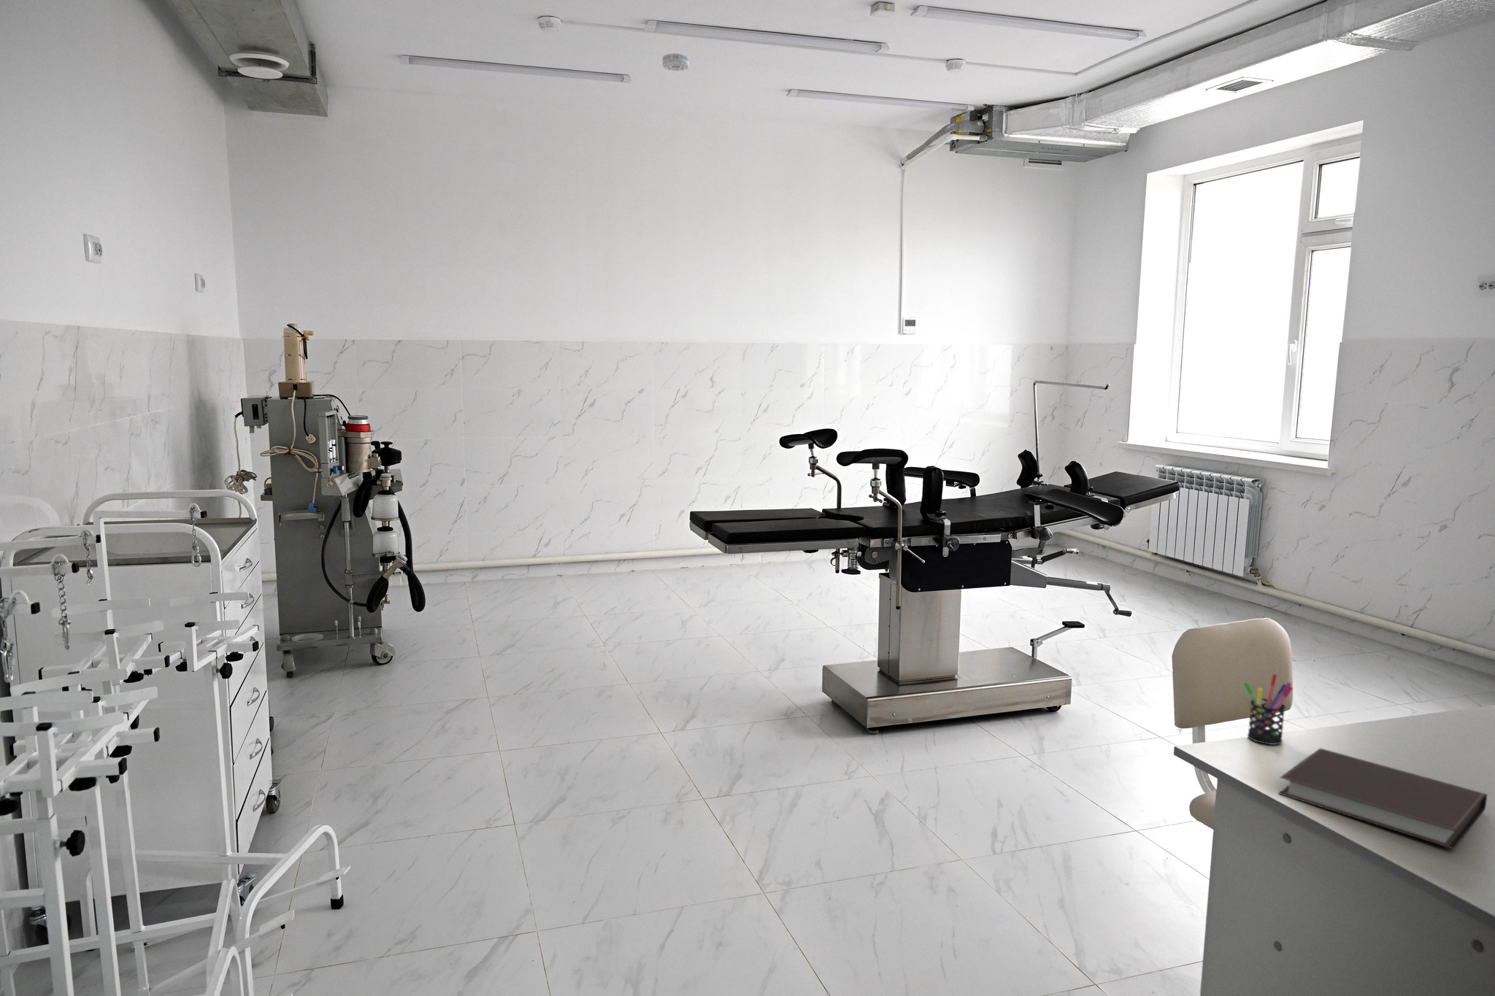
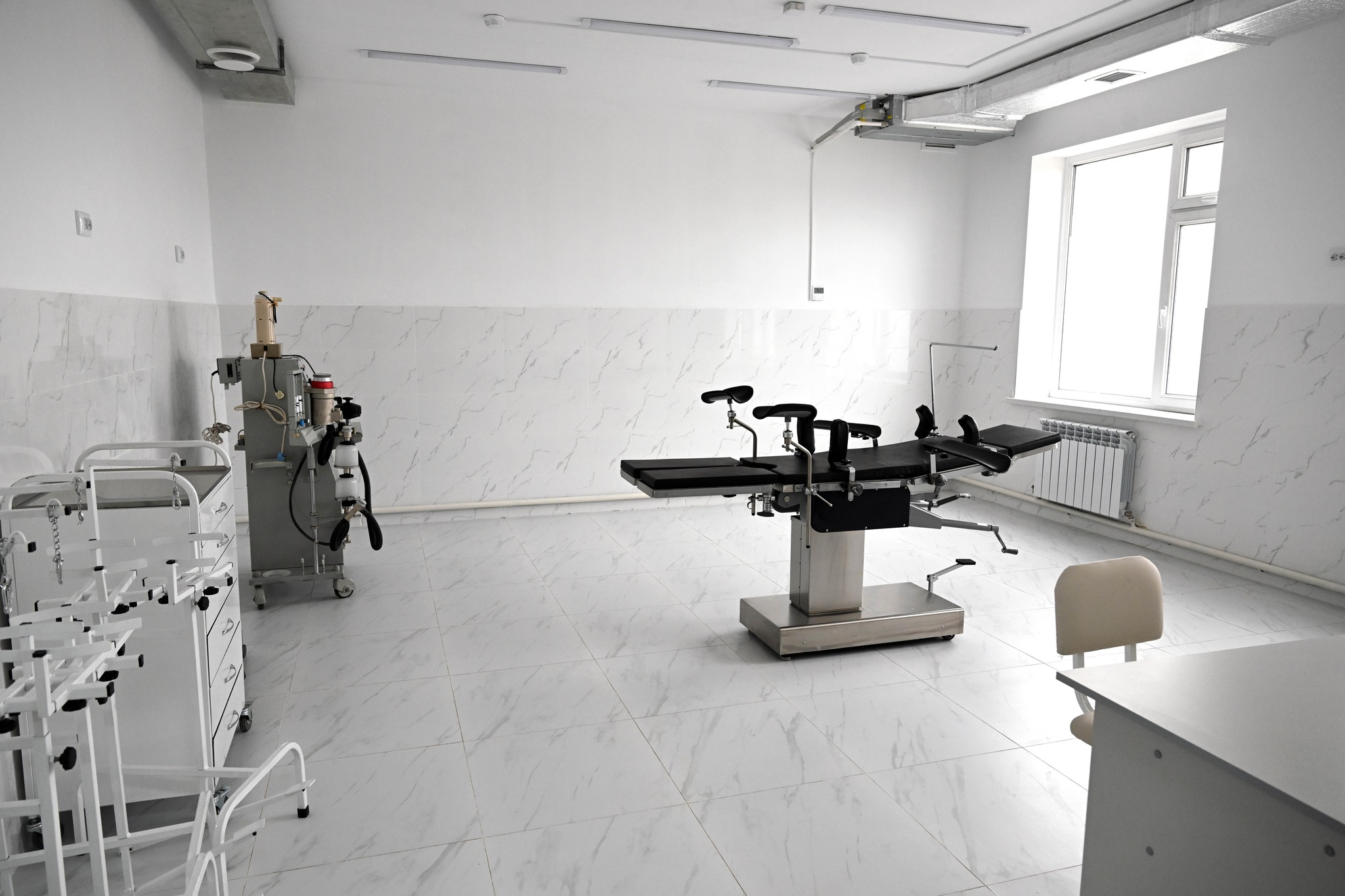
- notebook [1277,747,1487,850]
- smoke detector [662,52,689,71]
- pen holder [1243,673,1294,746]
